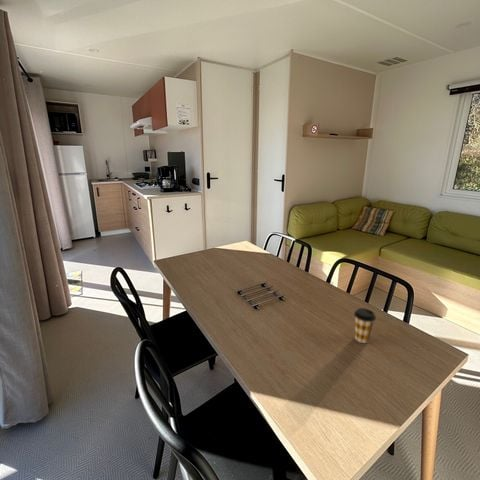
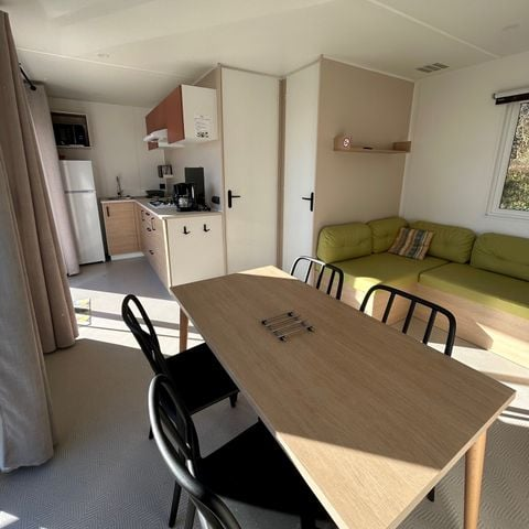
- coffee cup [353,307,377,344]
